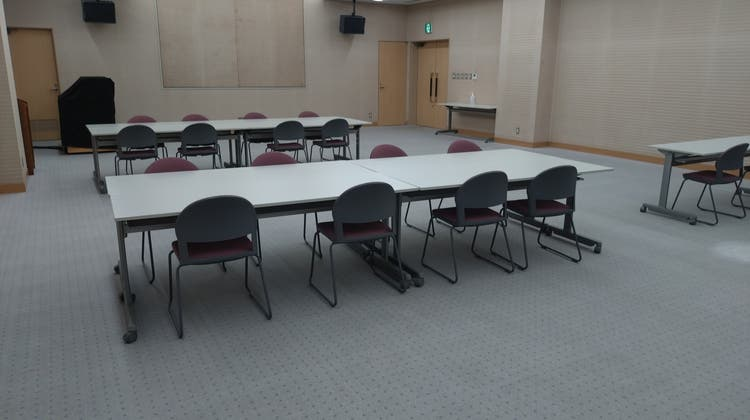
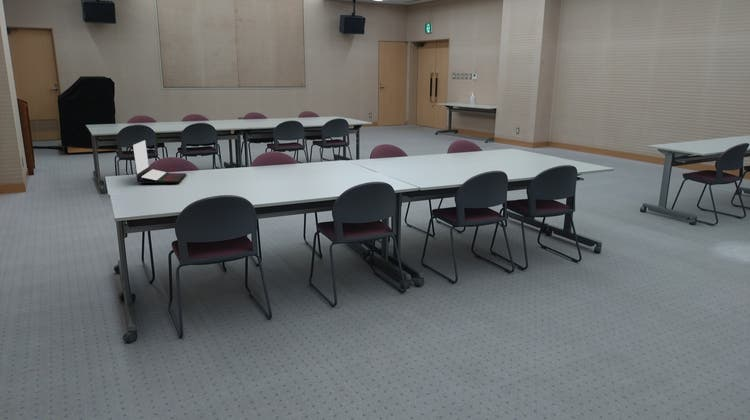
+ laptop [131,138,187,185]
